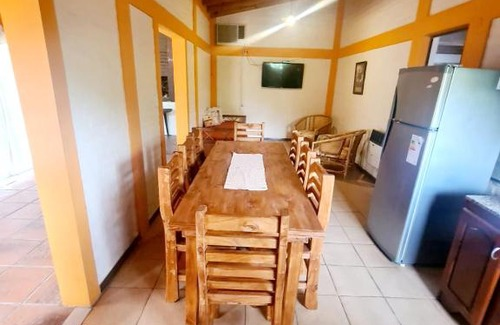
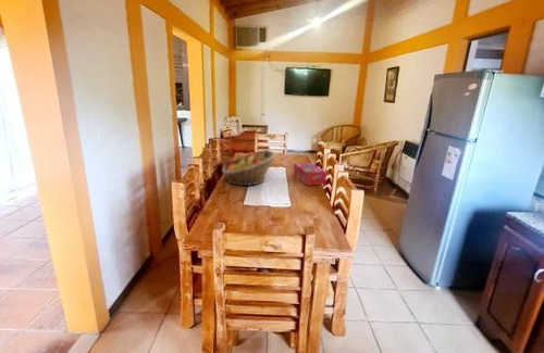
+ fruit basket [221,149,277,187]
+ tissue box [292,162,327,187]
